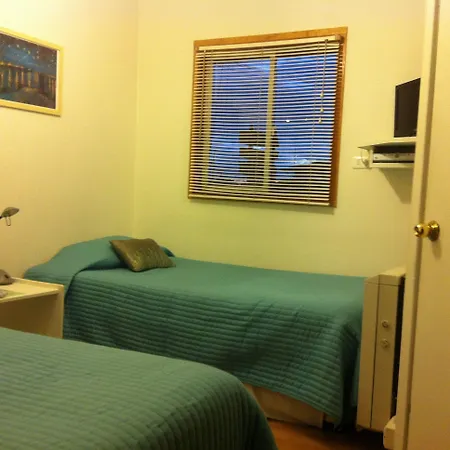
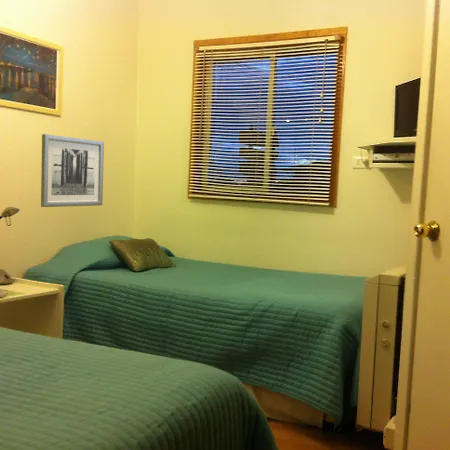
+ wall art [40,133,105,208]
